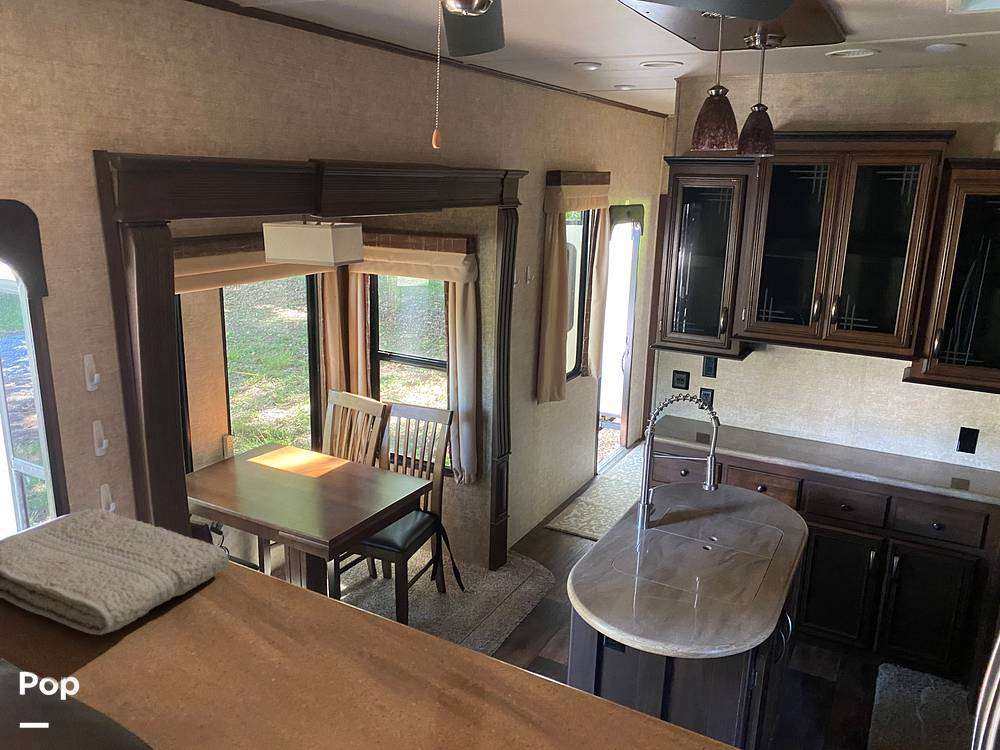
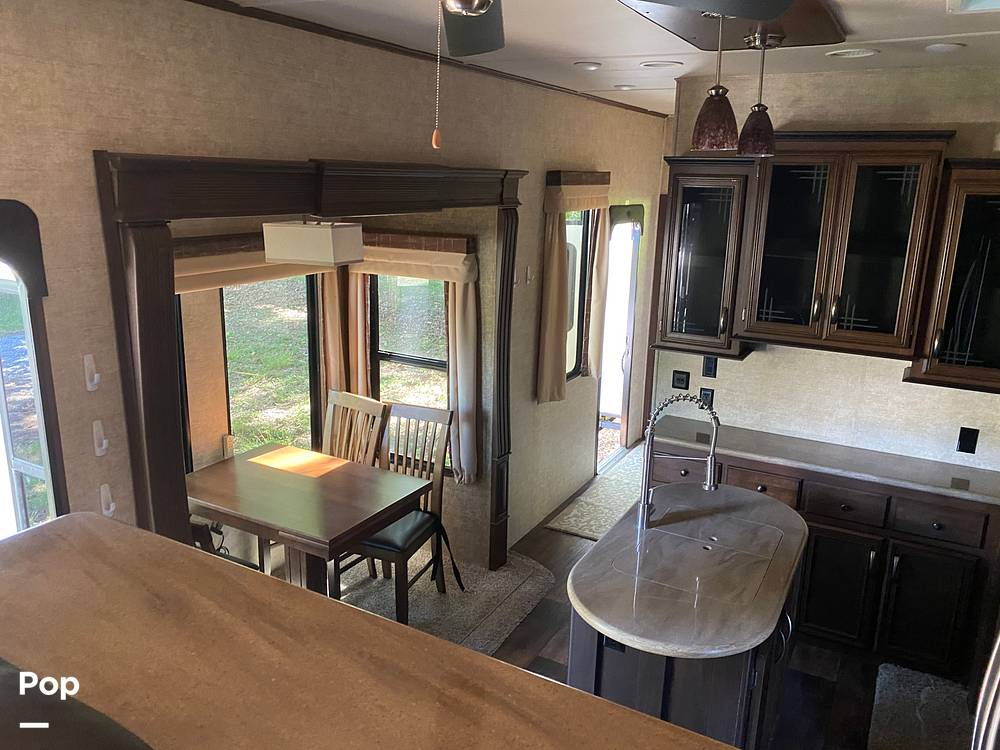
- washcloth [0,508,230,636]
